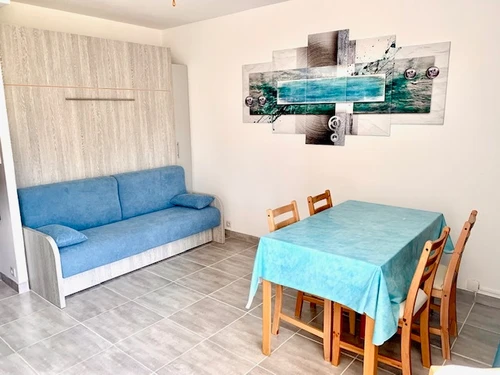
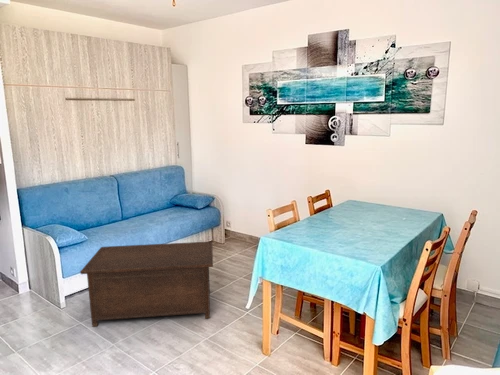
+ cabinet [79,241,214,328]
